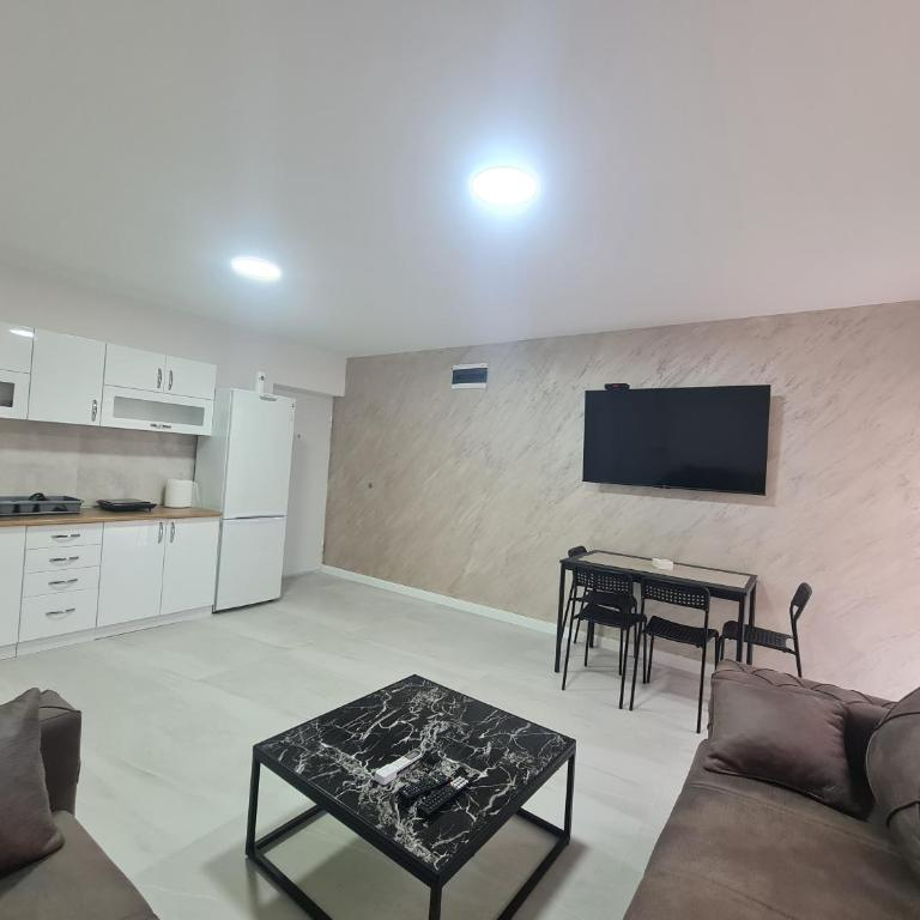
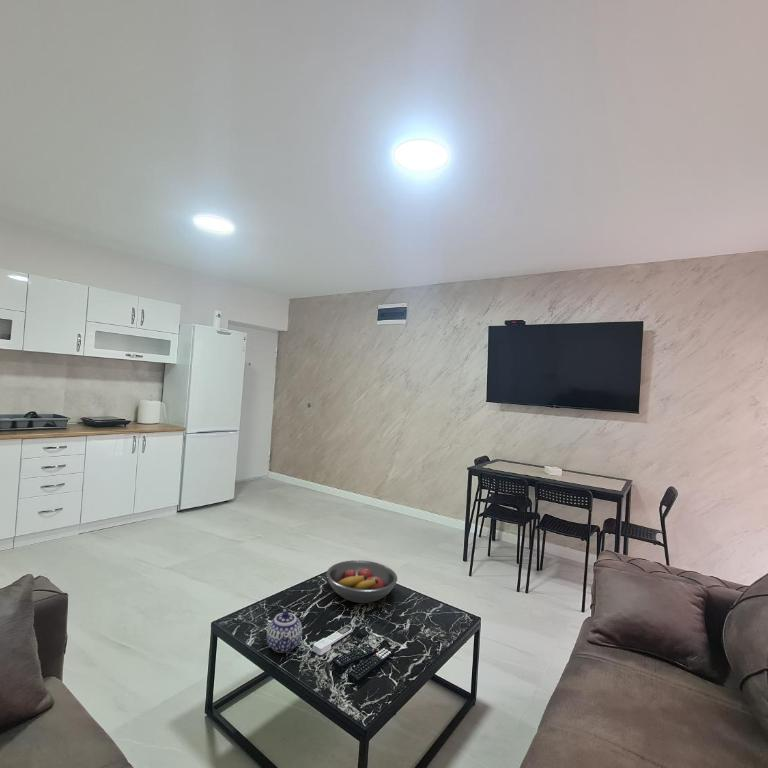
+ teapot [266,606,303,654]
+ fruit bowl [326,559,398,604]
